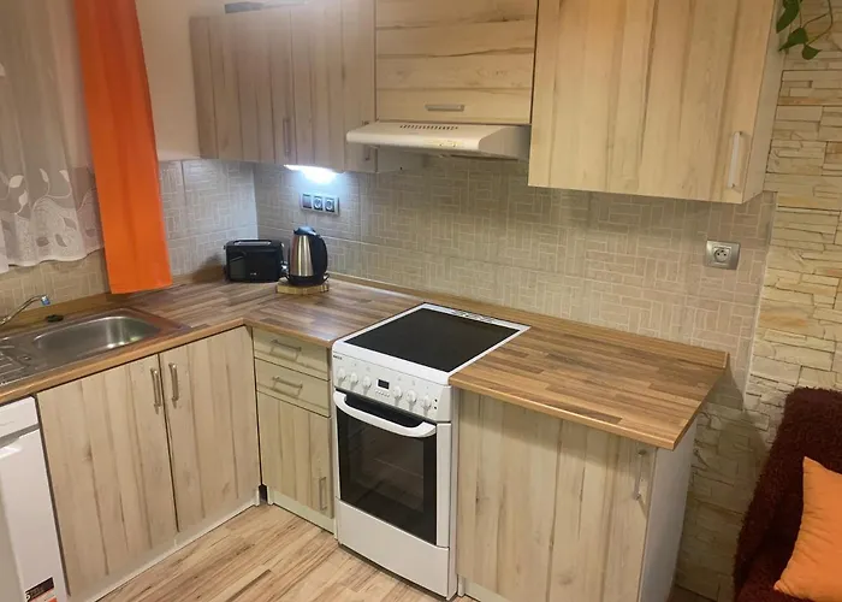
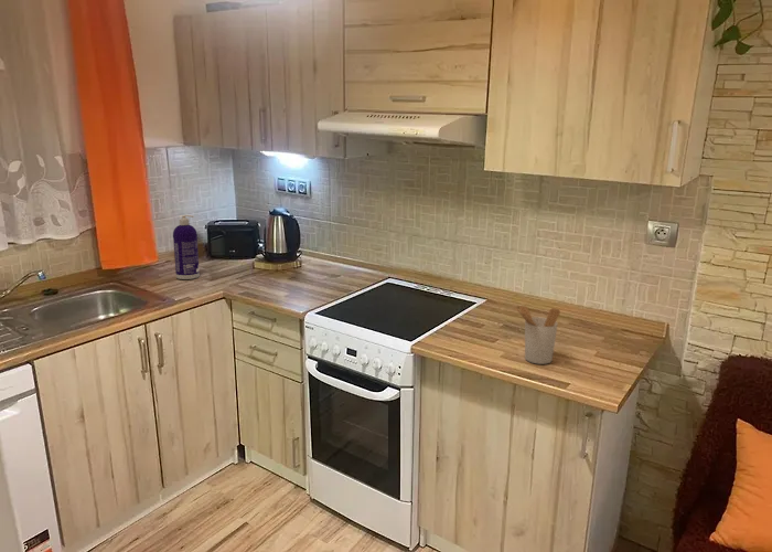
+ spray bottle [172,214,201,280]
+ utensil holder [514,305,561,365]
